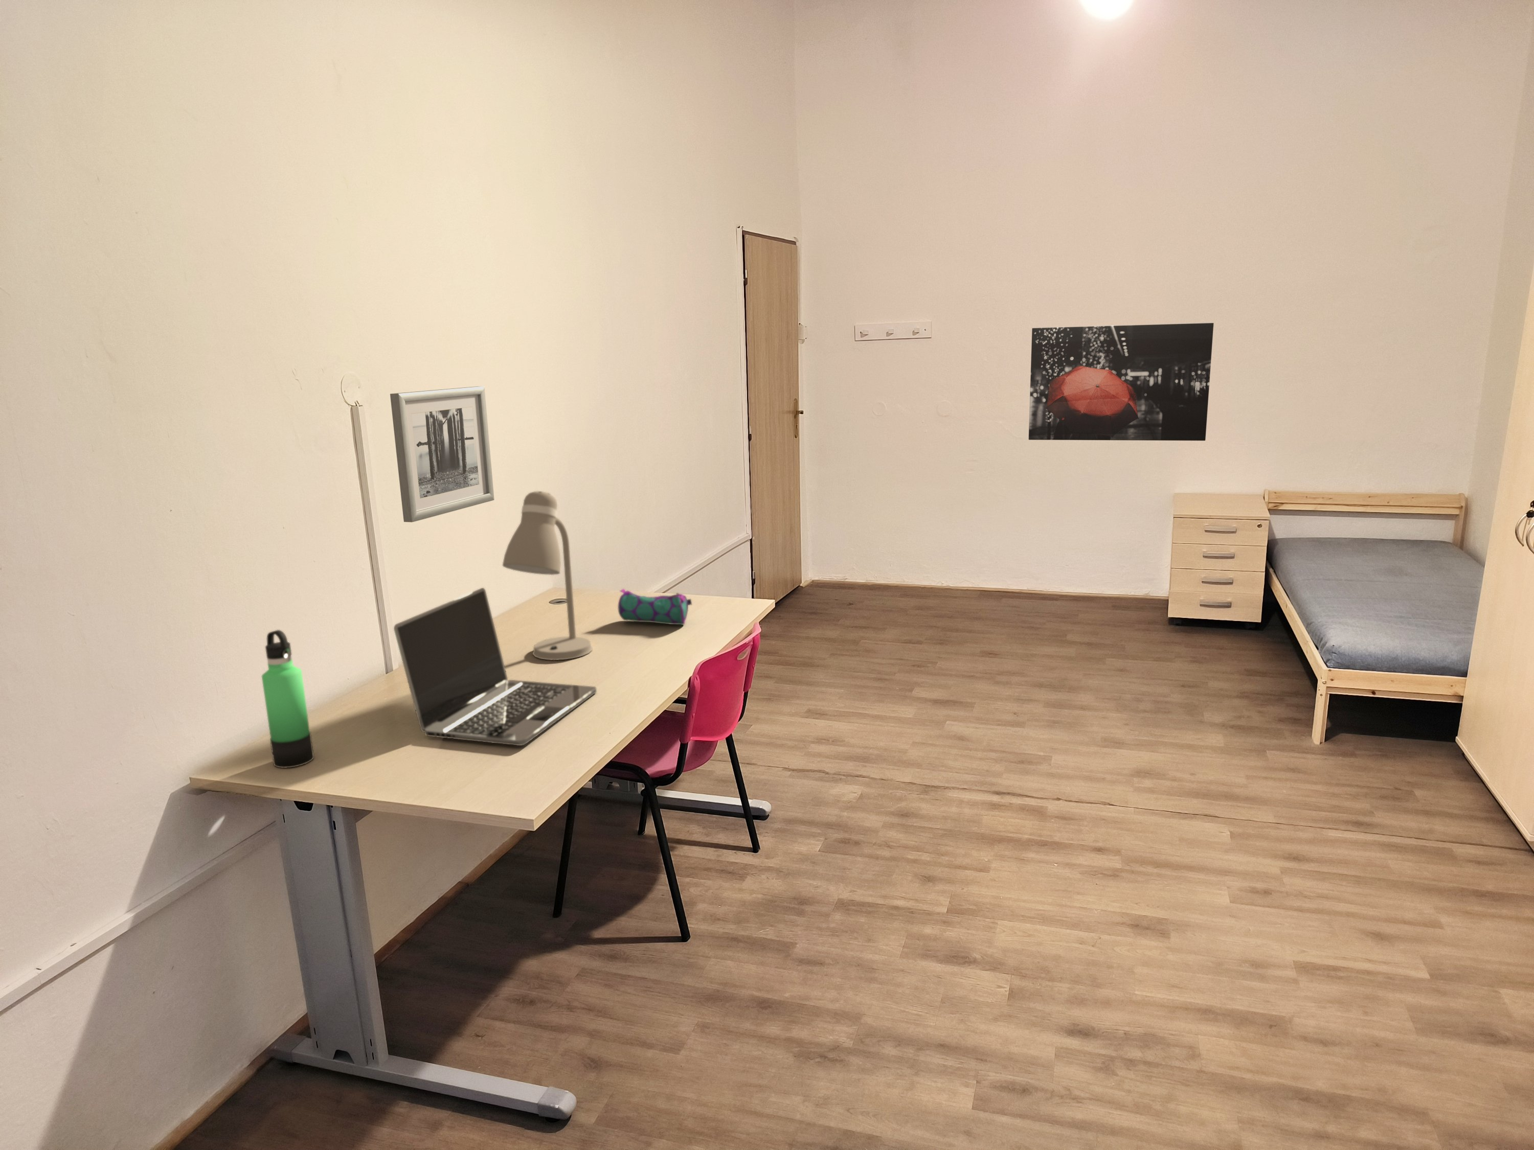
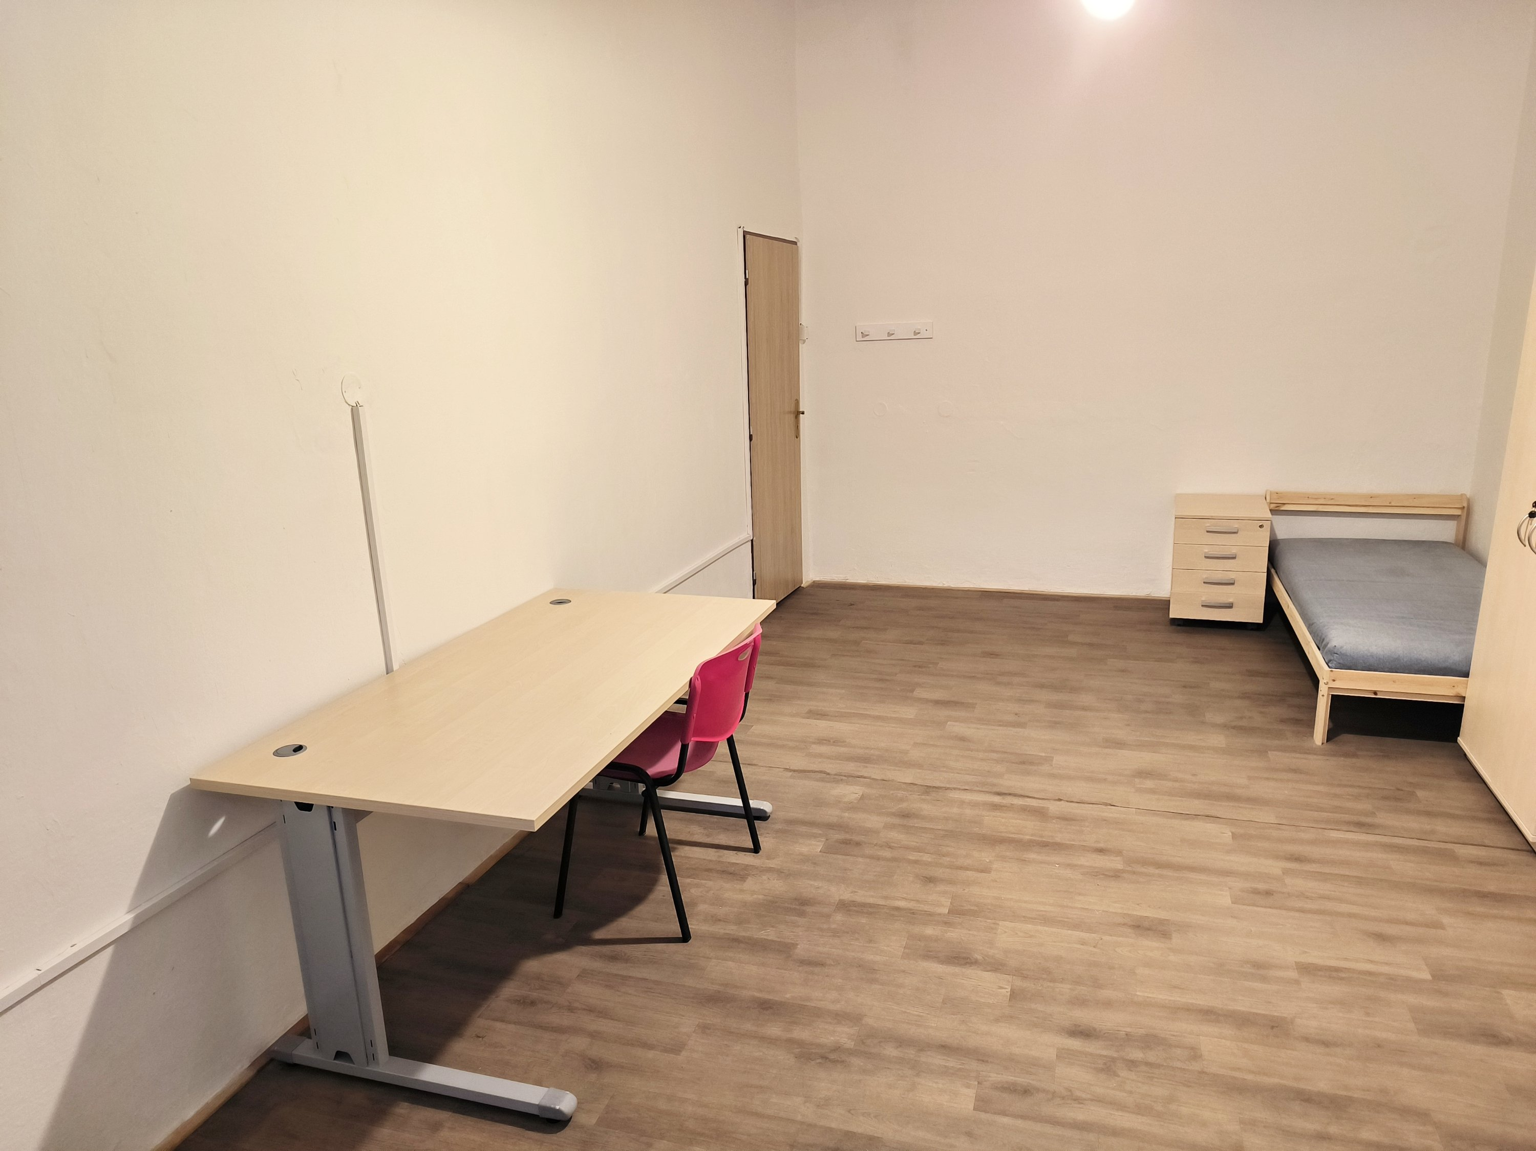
- pencil case [617,588,692,626]
- wall art [1028,323,1214,441]
- laptop [394,587,597,747]
- desk lamp [502,490,593,661]
- thermos bottle [261,629,314,768]
- wall art [390,385,495,523]
